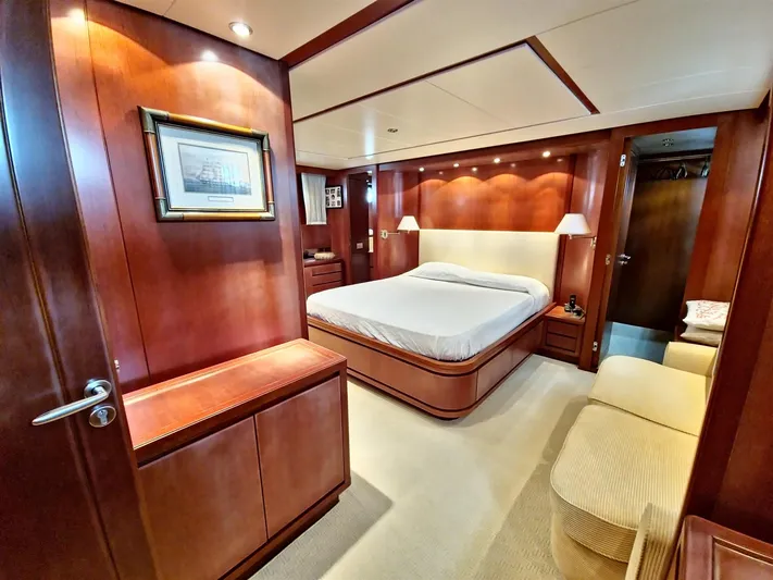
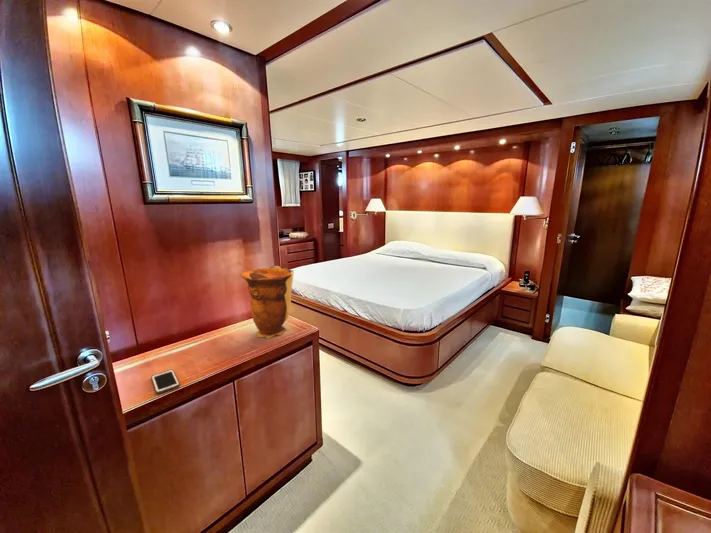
+ decorative vase [240,265,295,339]
+ cell phone [150,369,181,395]
